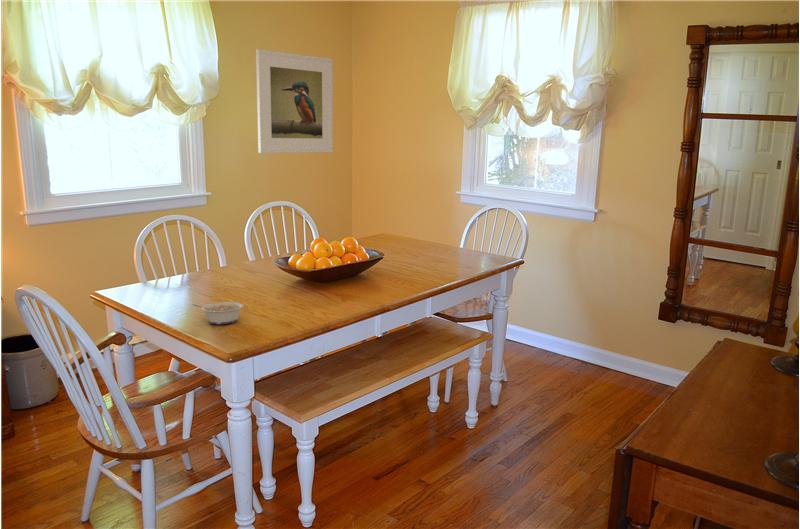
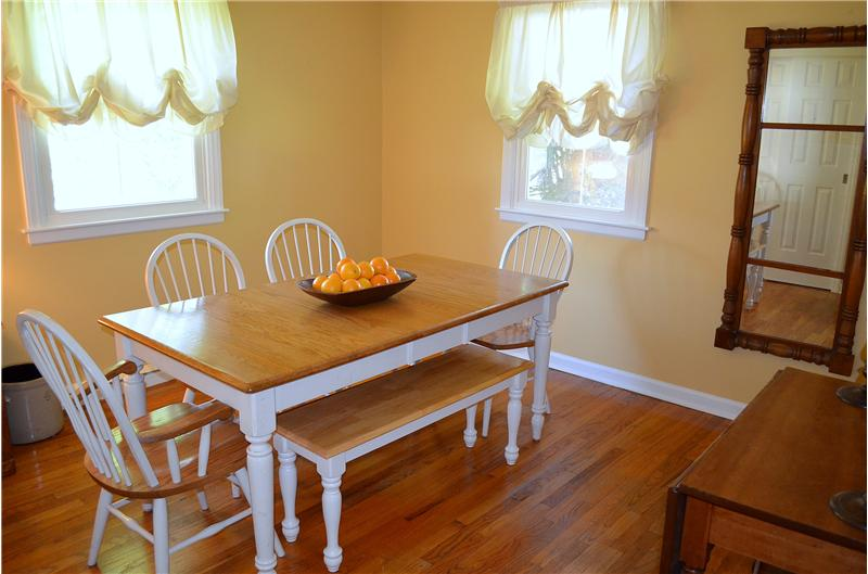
- legume [192,301,244,325]
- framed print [255,48,334,154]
